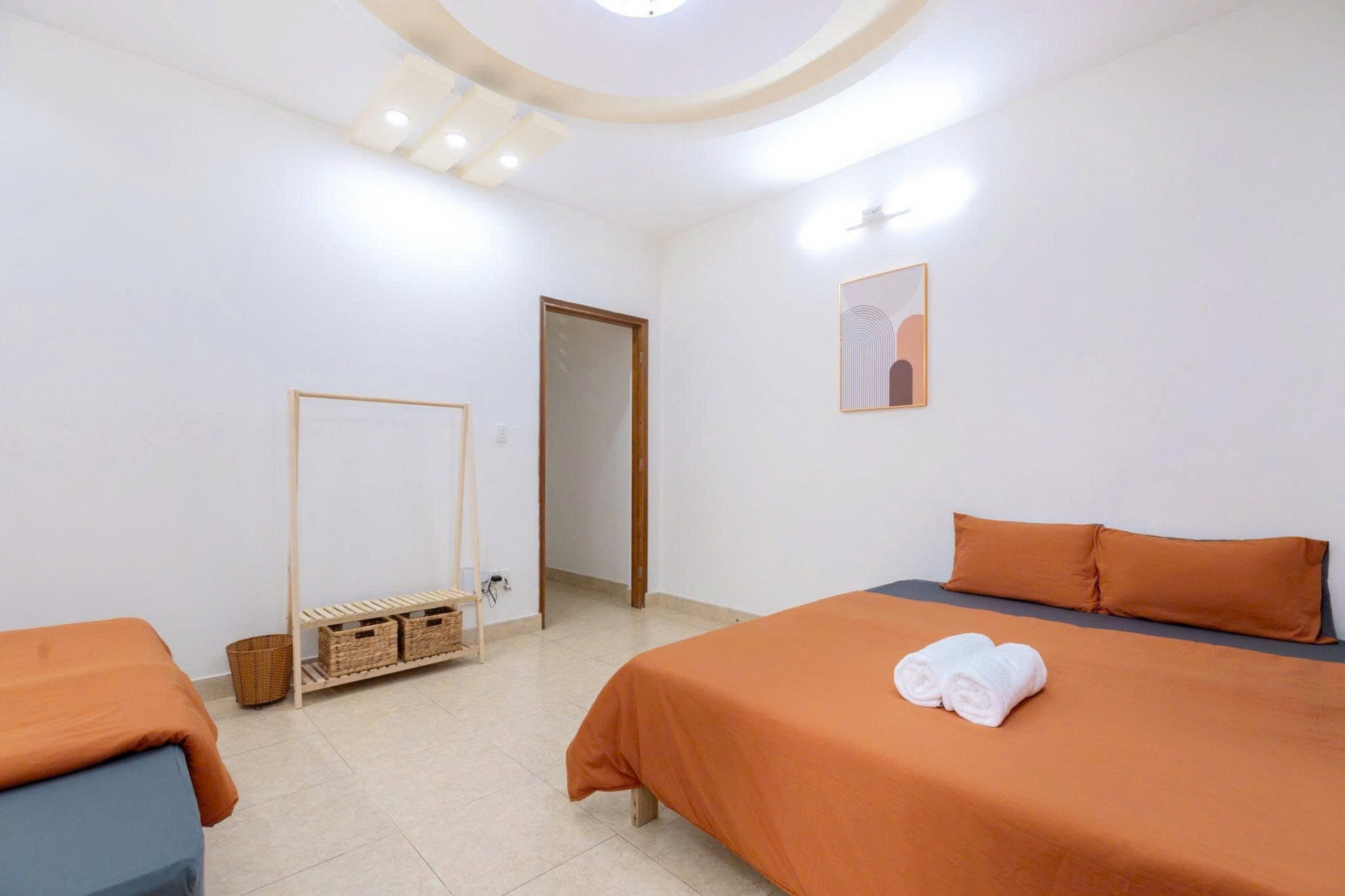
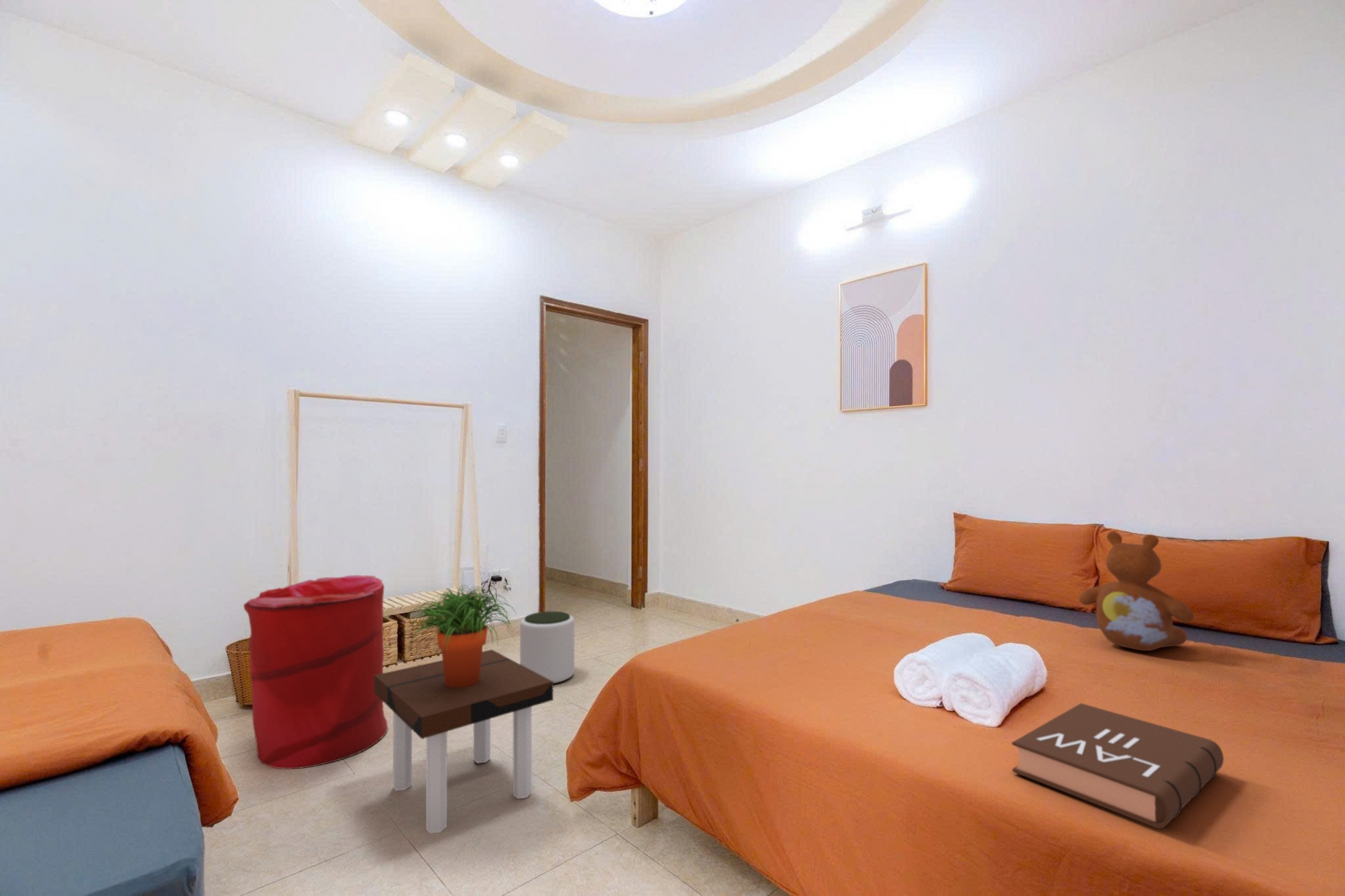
+ book [1011,703,1225,829]
+ side table [374,649,554,834]
+ laundry hamper [243,574,389,770]
+ plant pot [519,611,575,684]
+ teddy bear [1078,531,1195,652]
+ potted plant [405,584,517,688]
